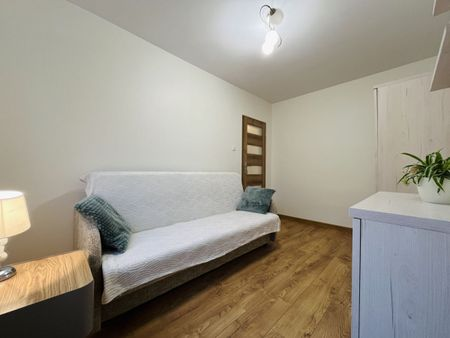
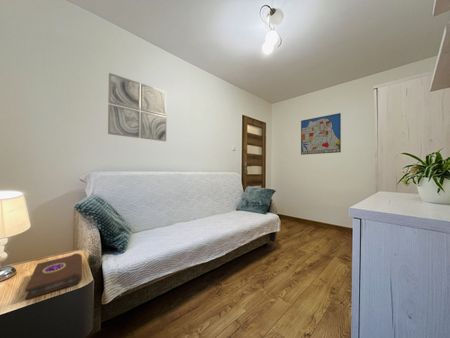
+ wall art [107,72,168,142]
+ wall art [300,112,342,156]
+ book [24,252,83,301]
